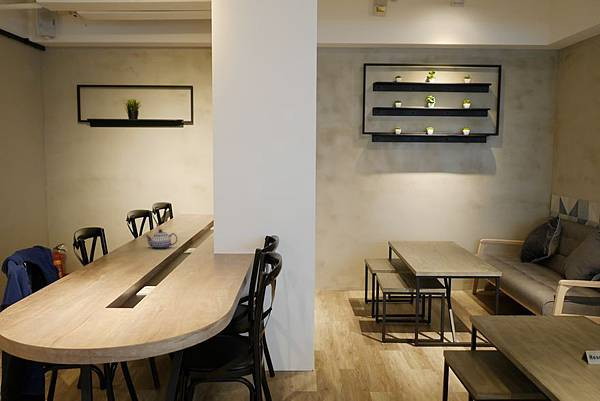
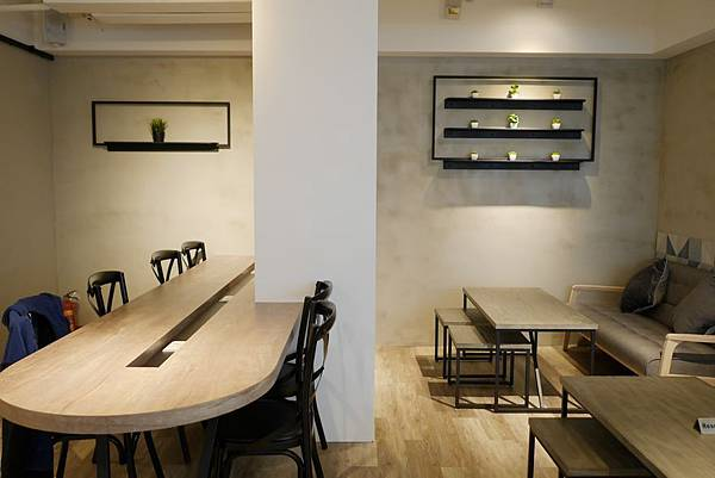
- teapot [145,228,178,250]
